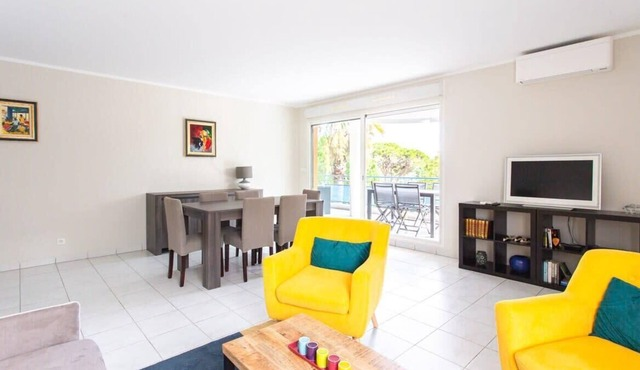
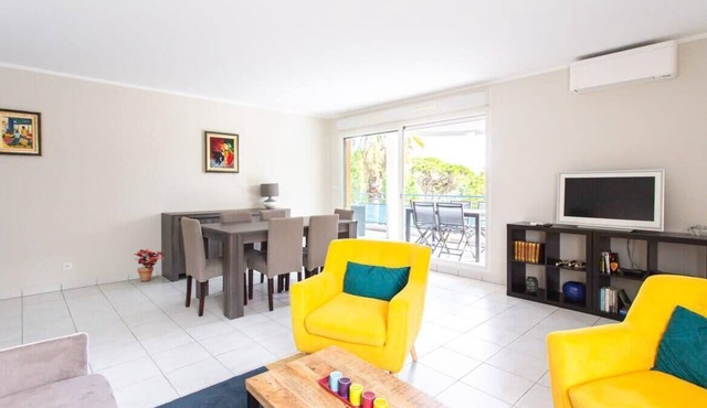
+ potted plant [133,248,165,282]
